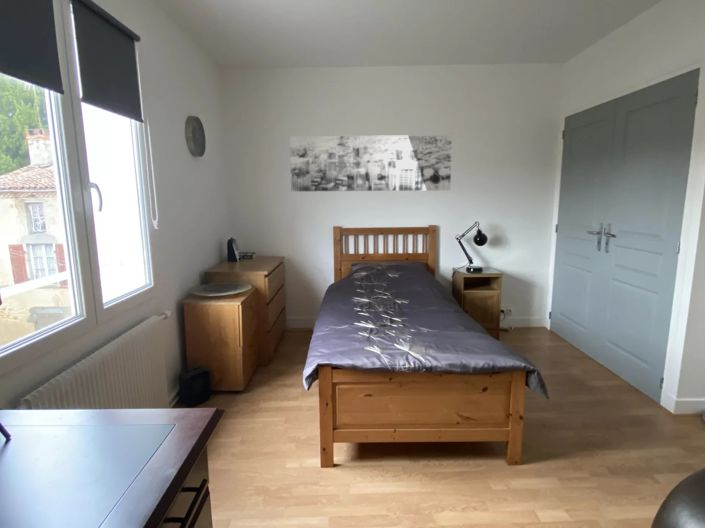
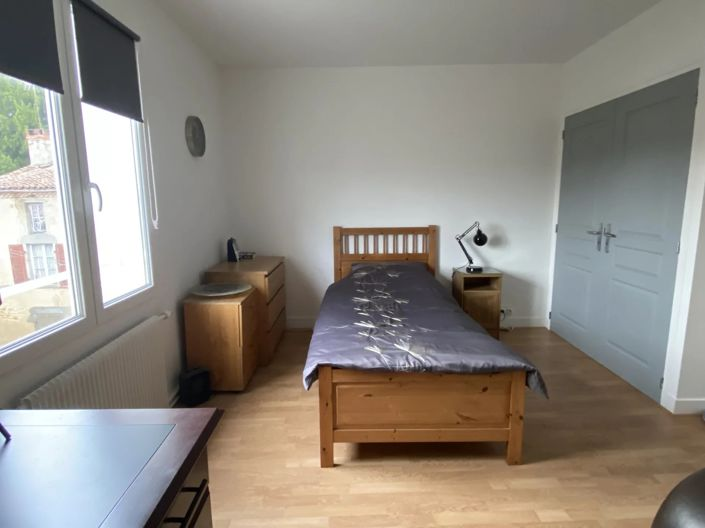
- wall art [289,134,453,193]
